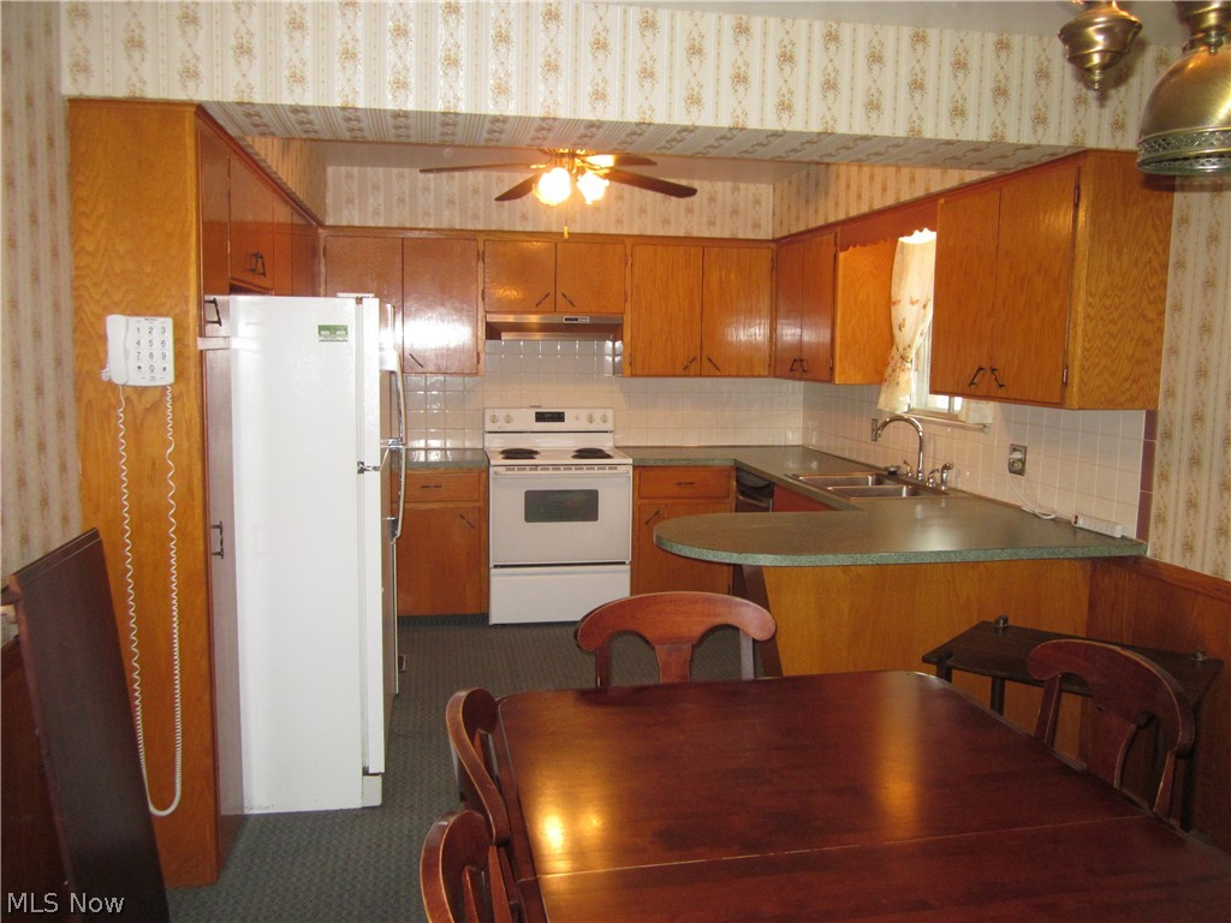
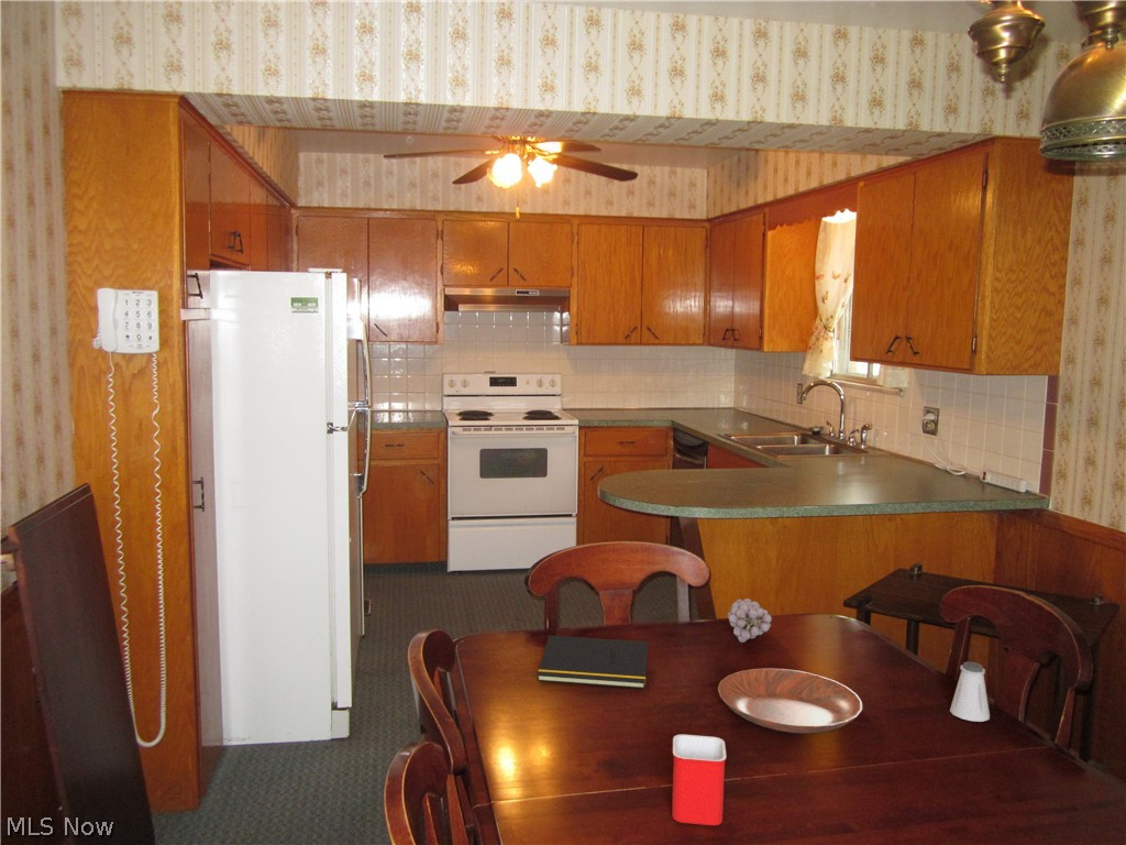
+ notepad [537,635,649,690]
+ fruit [727,597,773,644]
+ mug [671,734,727,826]
+ bowl [717,667,863,735]
+ saltshaker [949,661,991,723]
